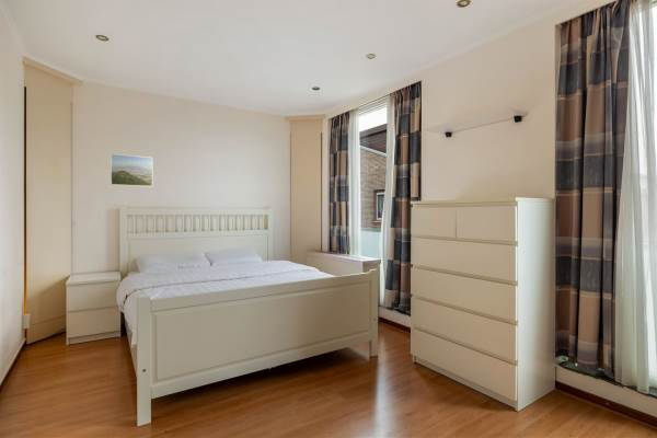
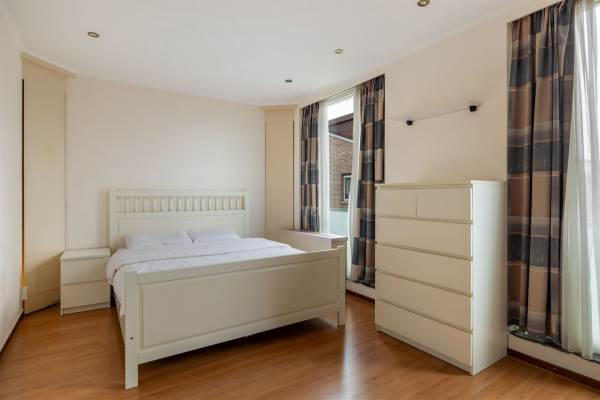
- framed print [110,153,153,187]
